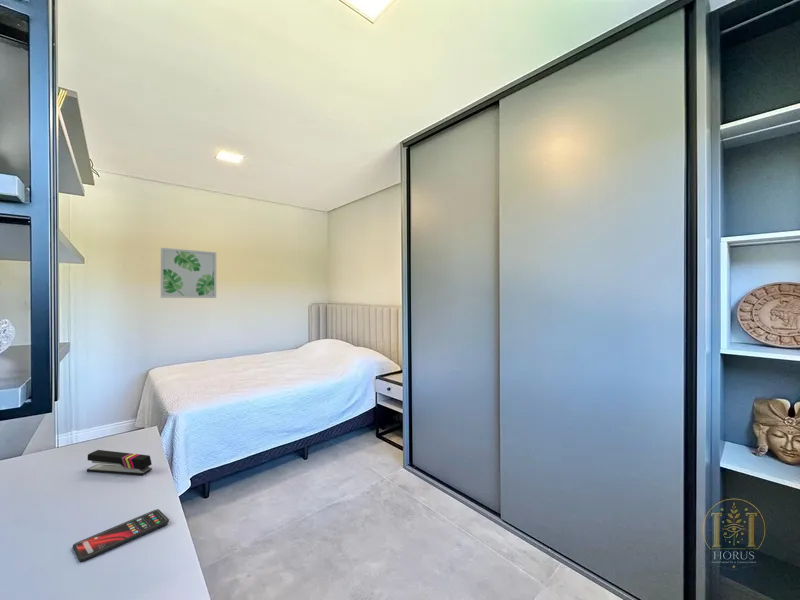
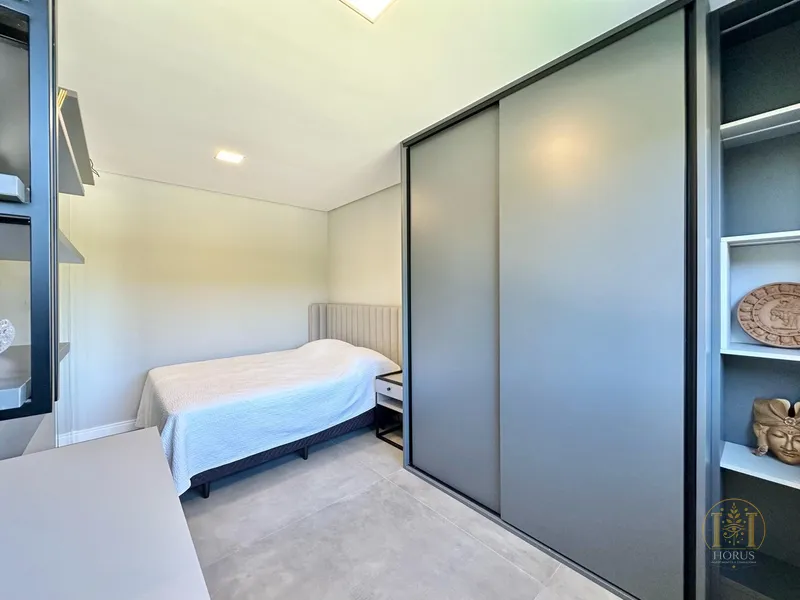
- wall art [160,247,217,299]
- smartphone [72,508,170,563]
- stapler [86,449,153,476]
